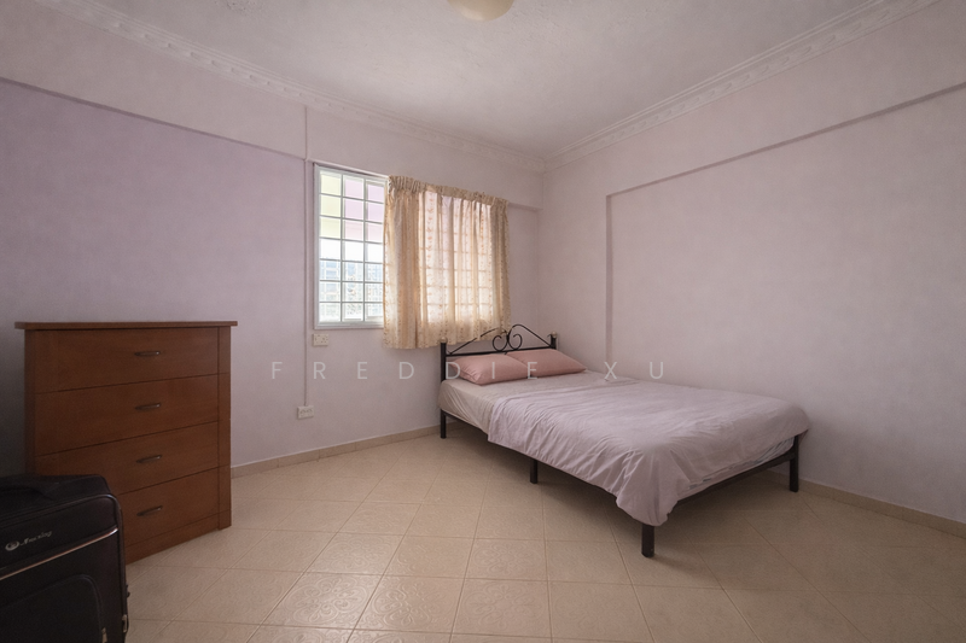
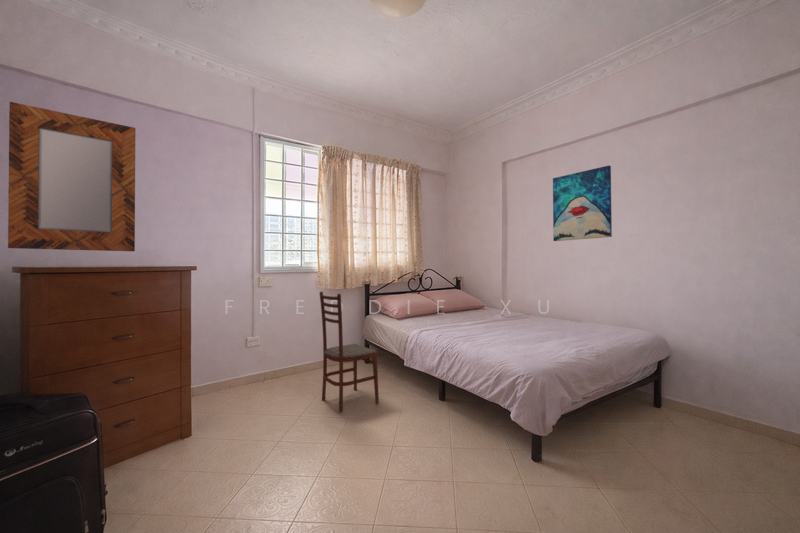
+ wall art [552,165,613,242]
+ dining chair [319,291,380,413]
+ home mirror [7,101,136,252]
